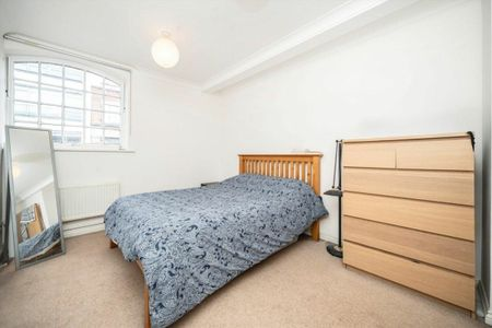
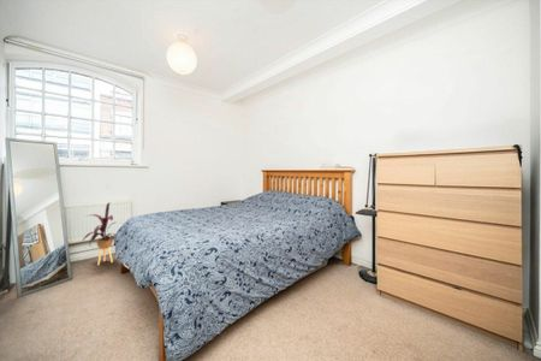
+ house plant [79,201,117,266]
